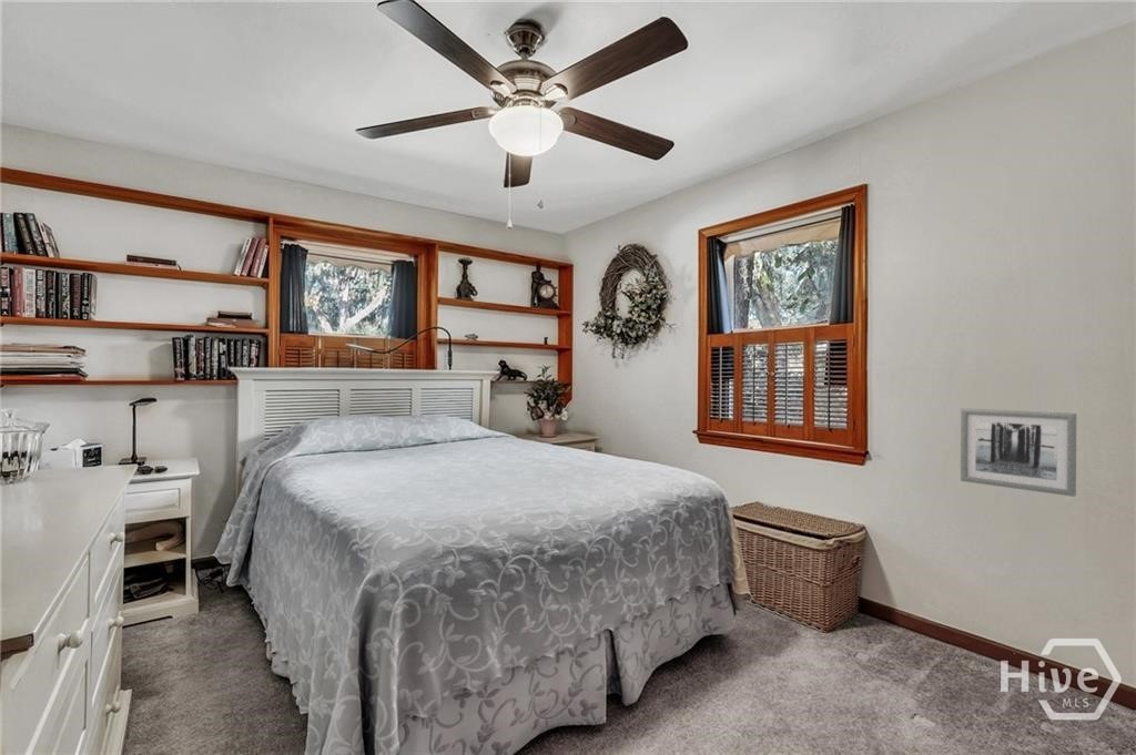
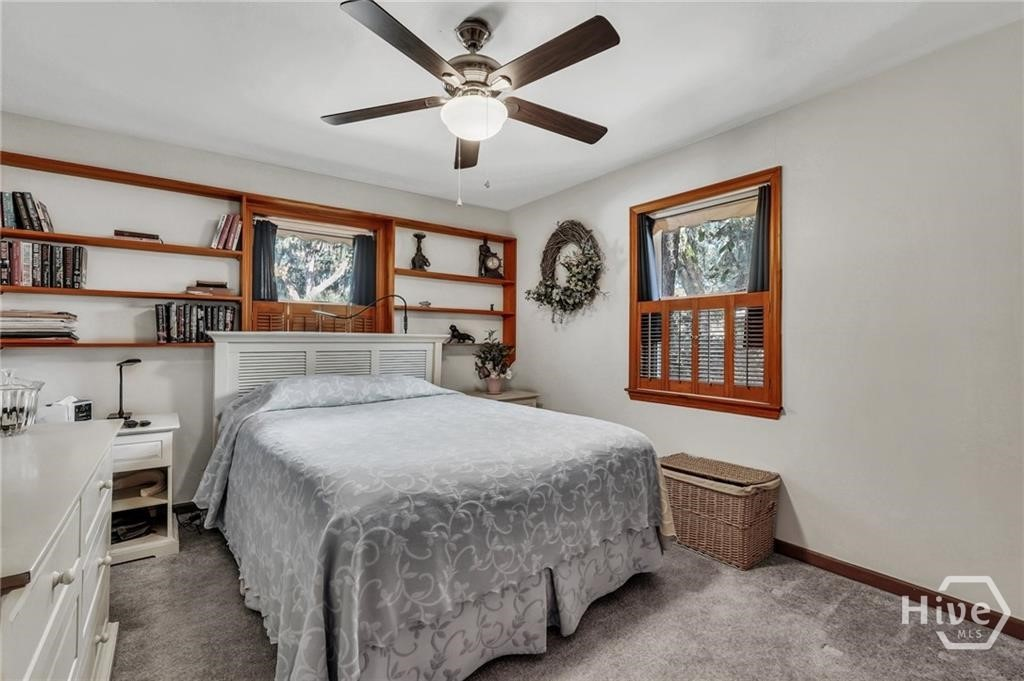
- wall art [960,407,1077,498]
